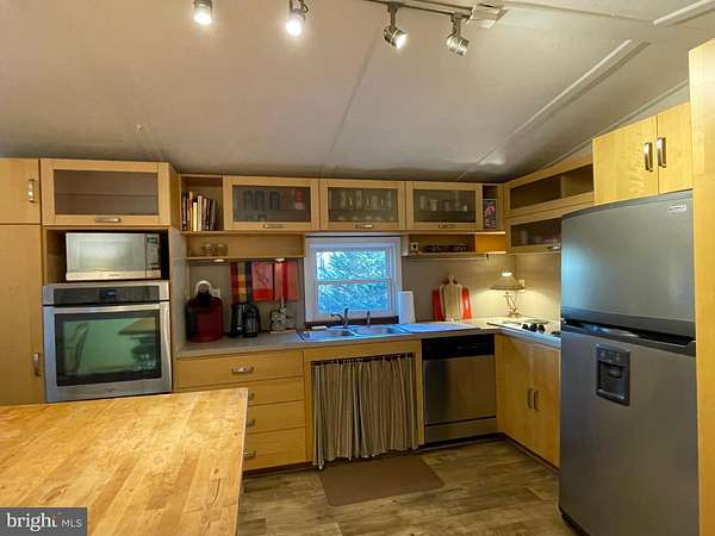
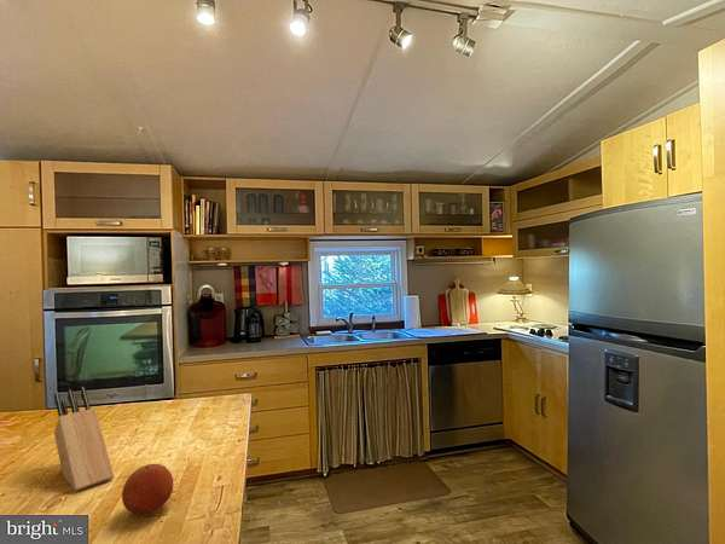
+ fruit [121,463,174,515]
+ knife block [53,386,116,492]
